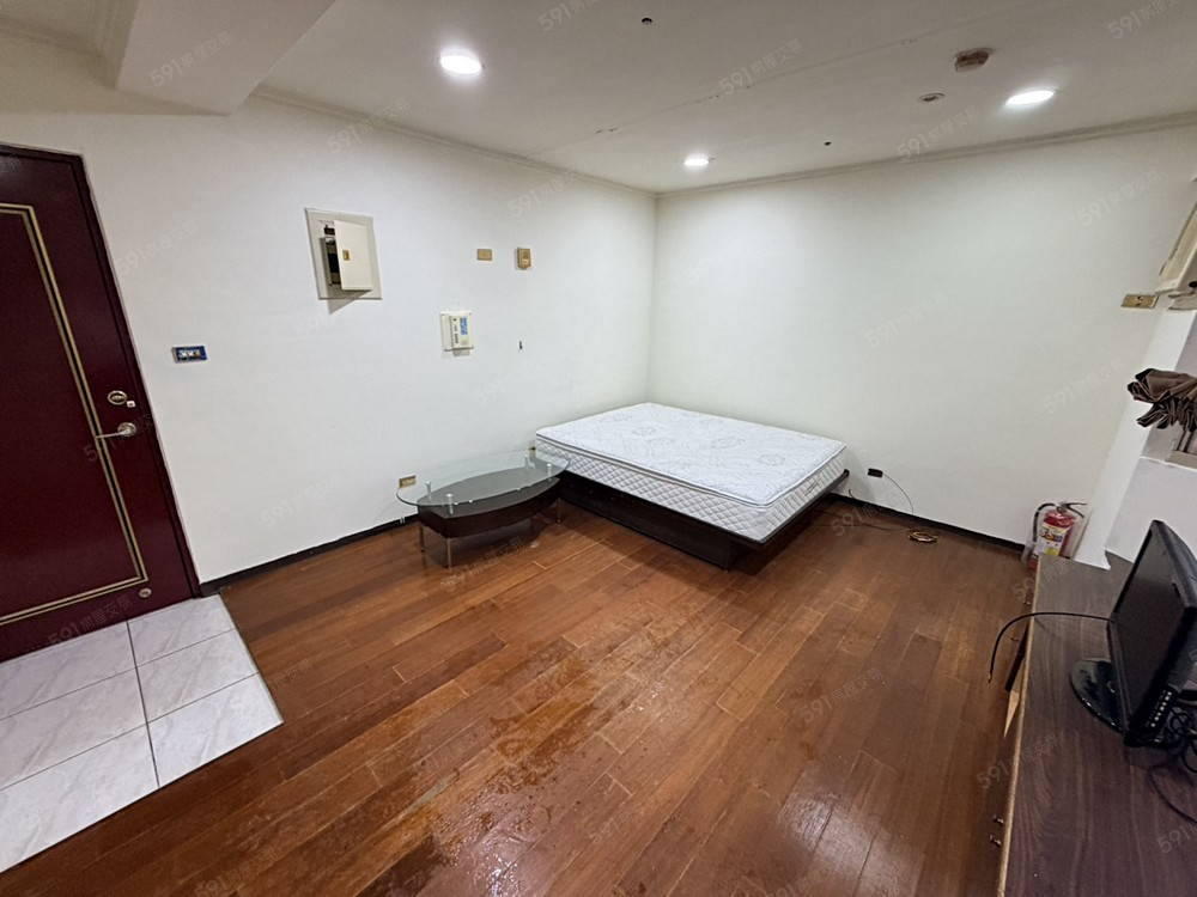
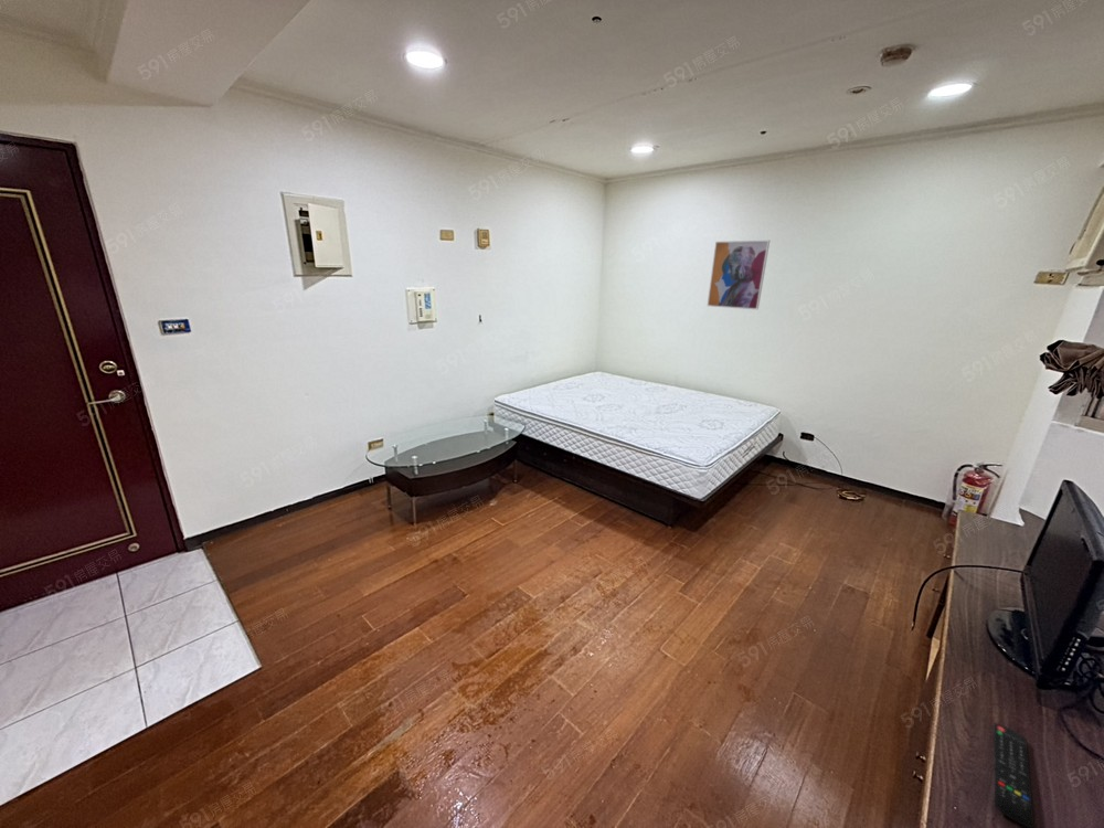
+ remote control [992,722,1036,828]
+ wall art [707,240,771,310]
